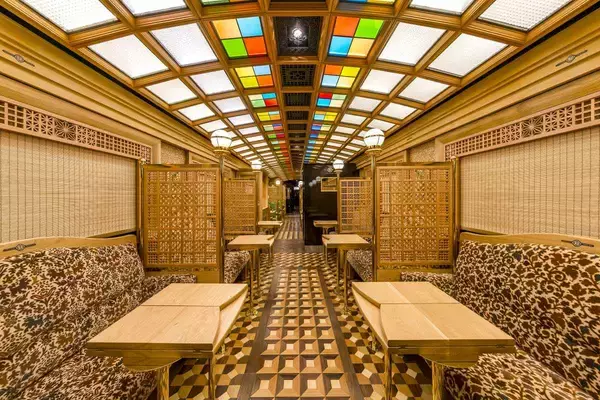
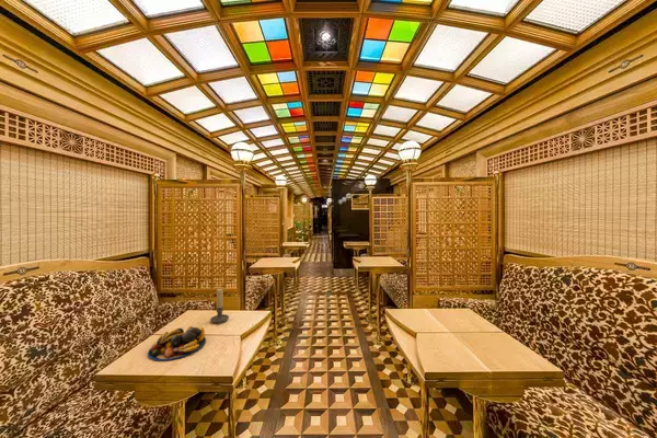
+ fruit bowl [147,325,207,362]
+ candle holder [209,288,230,325]
